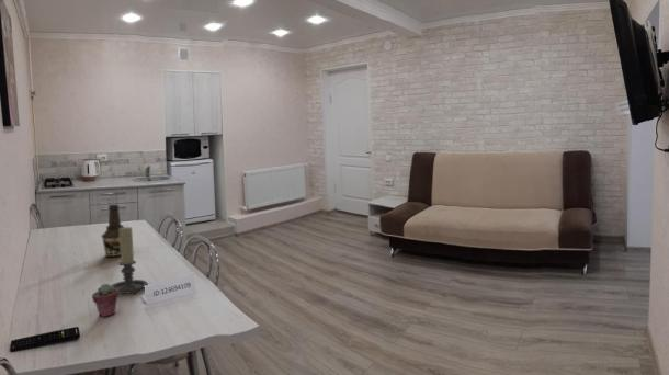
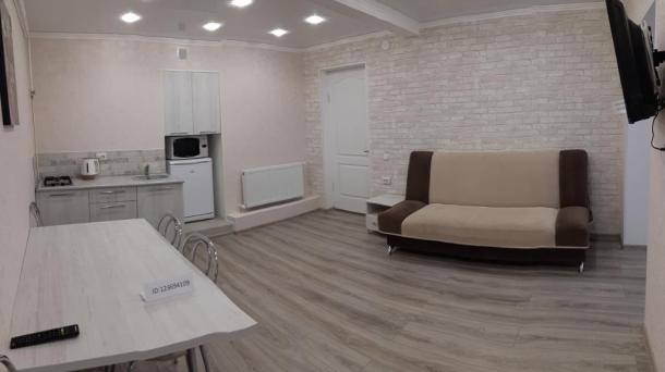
- bottle [101,204,125,258]
- potted succulent [91,283,120,318]
- candle holder [111,226,148,296]
